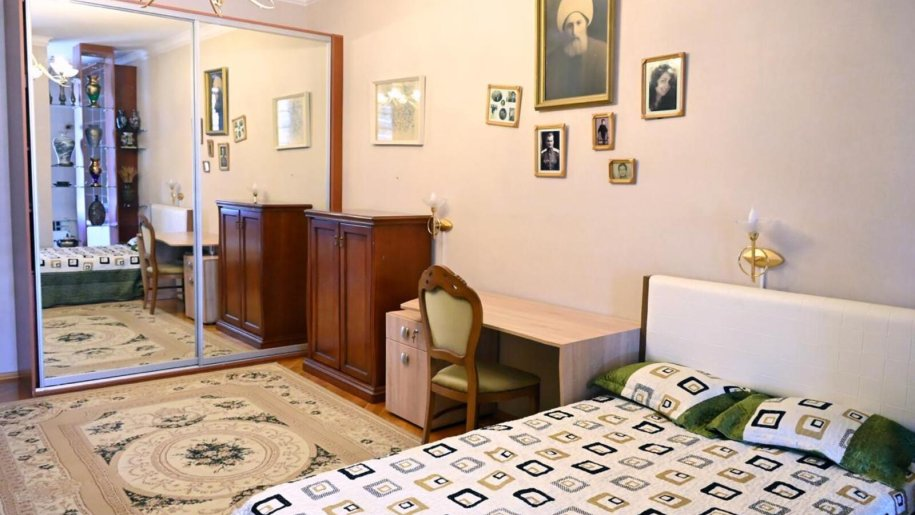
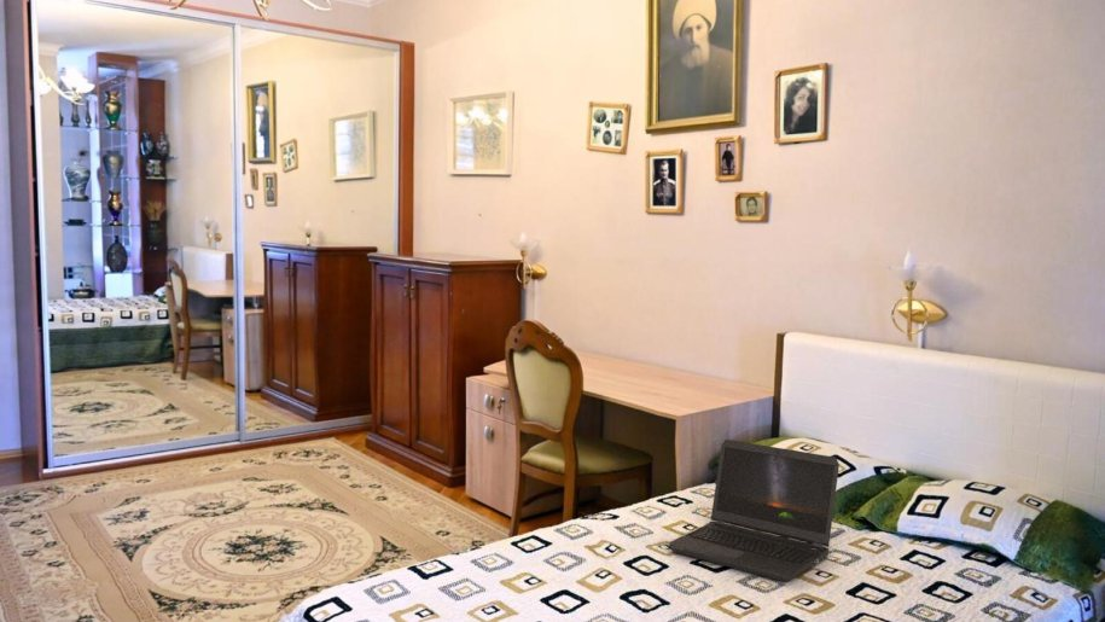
+ laptop computer [668,438,841,583]
